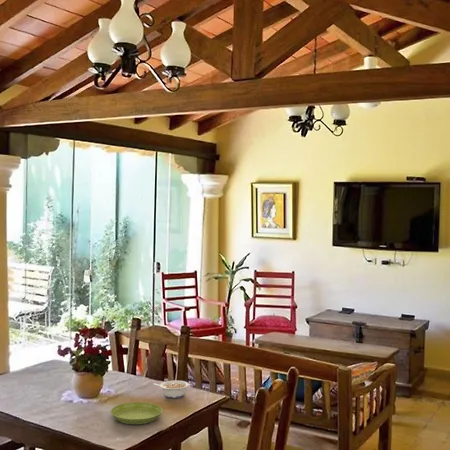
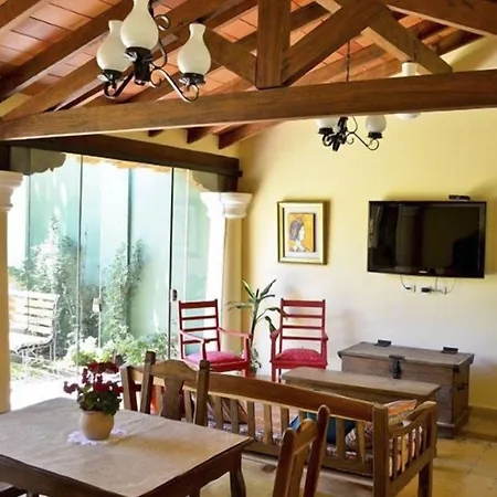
- legume [153,380,190,399]
- saucer [110,401,163,425]
